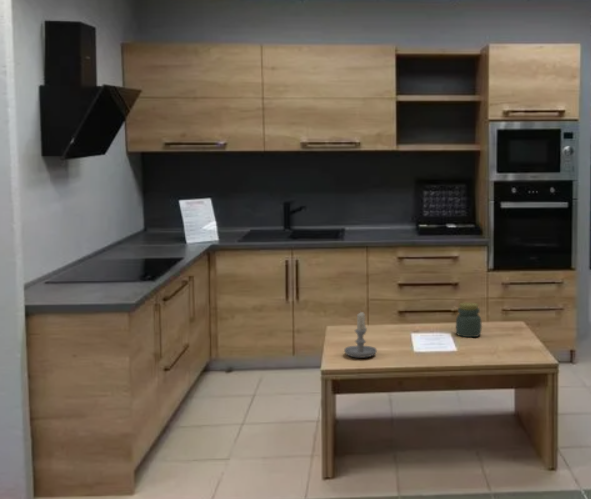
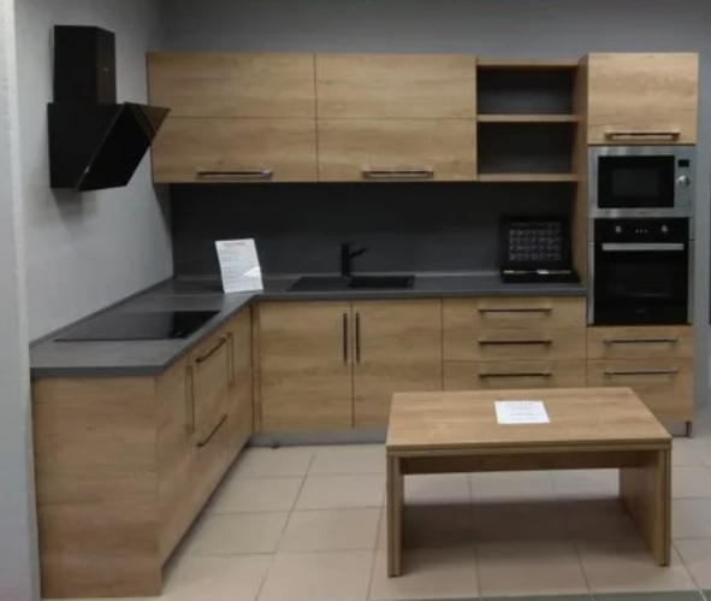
- jar [455,302,483,338]
- candle [343,310,378,359]
